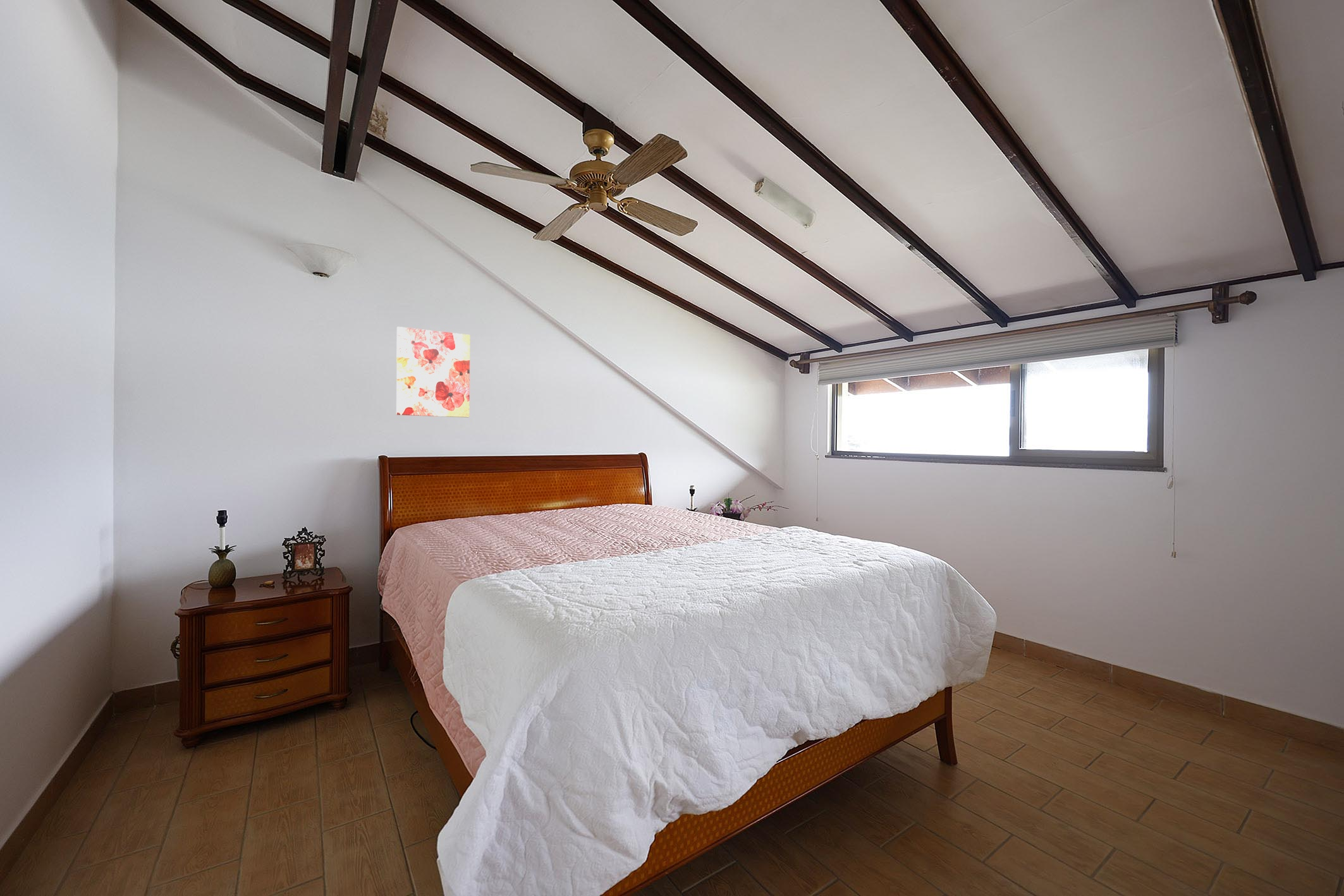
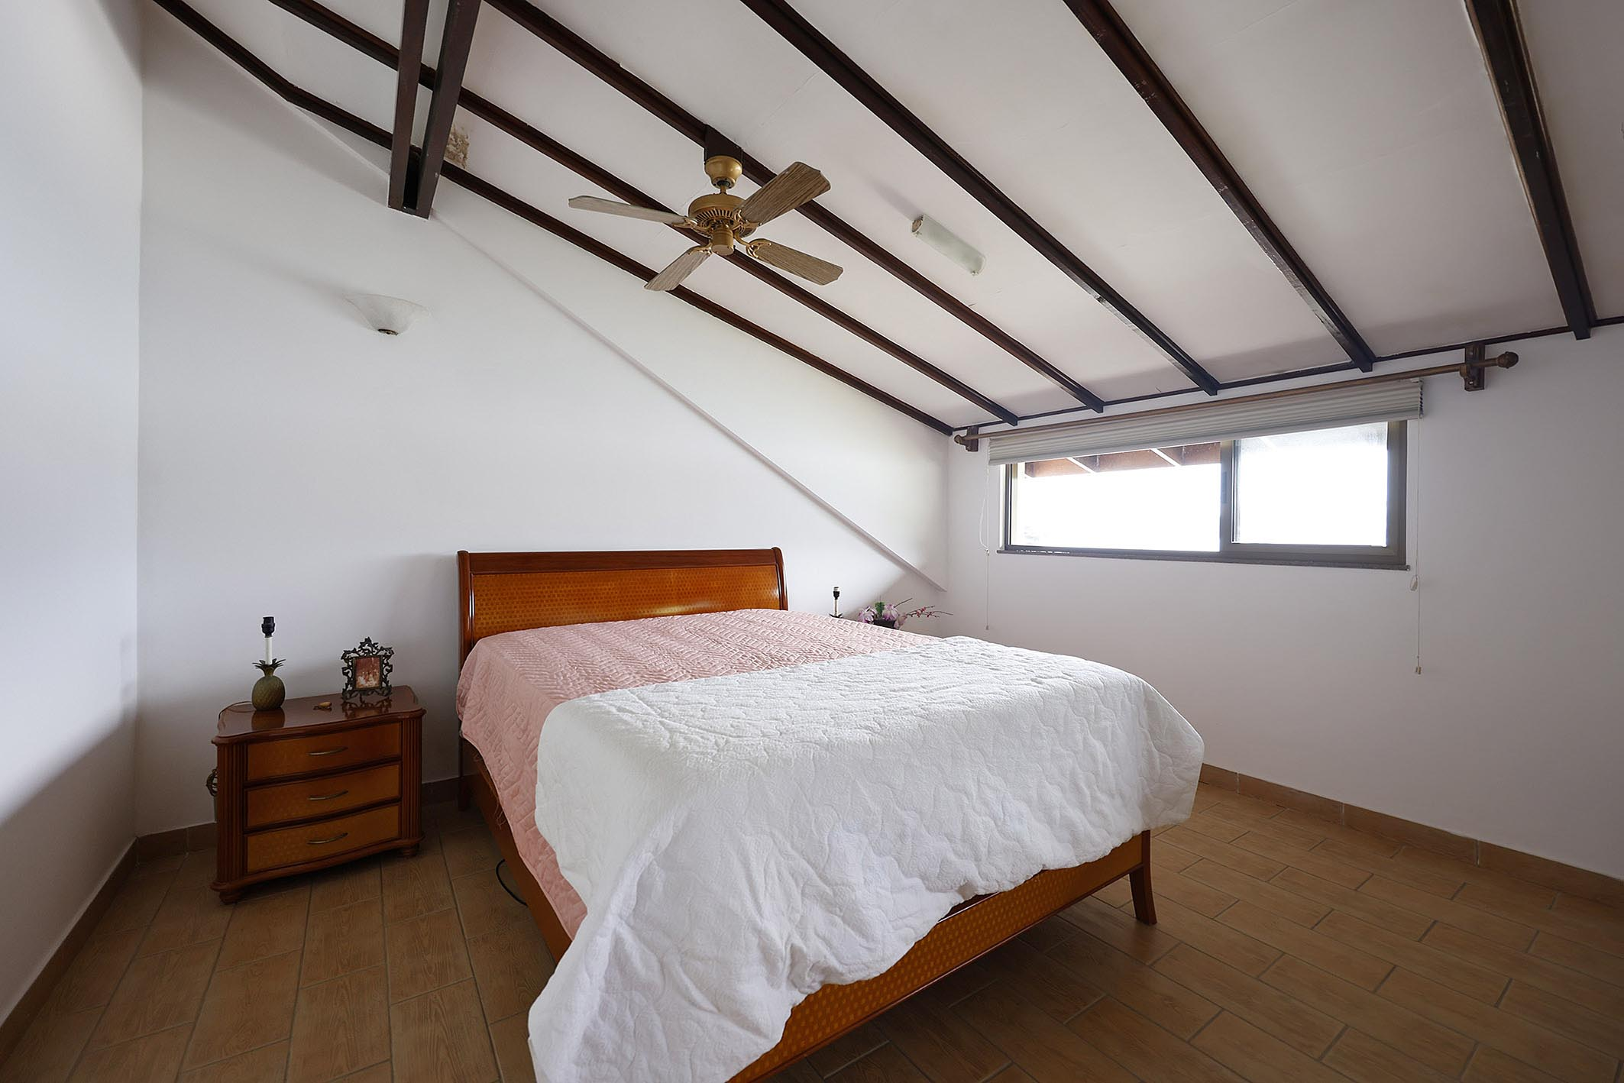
- wall art [396,326,470,418]
